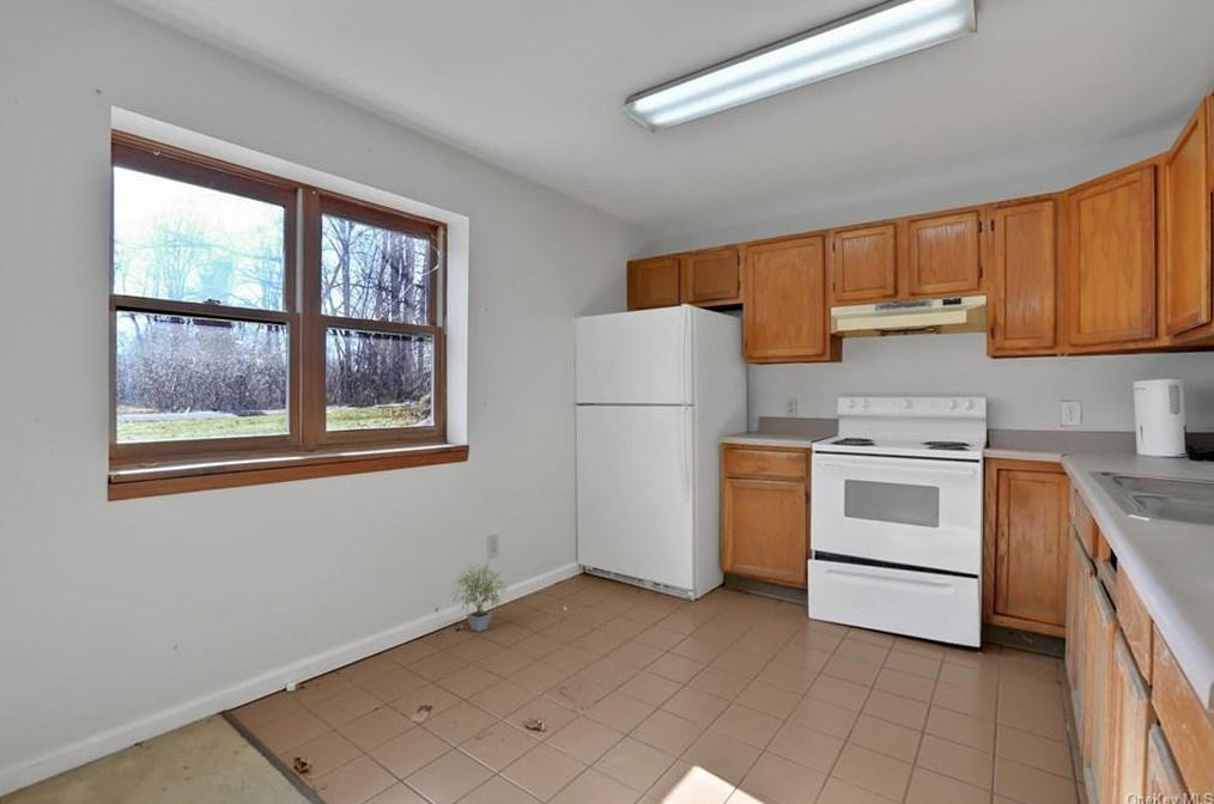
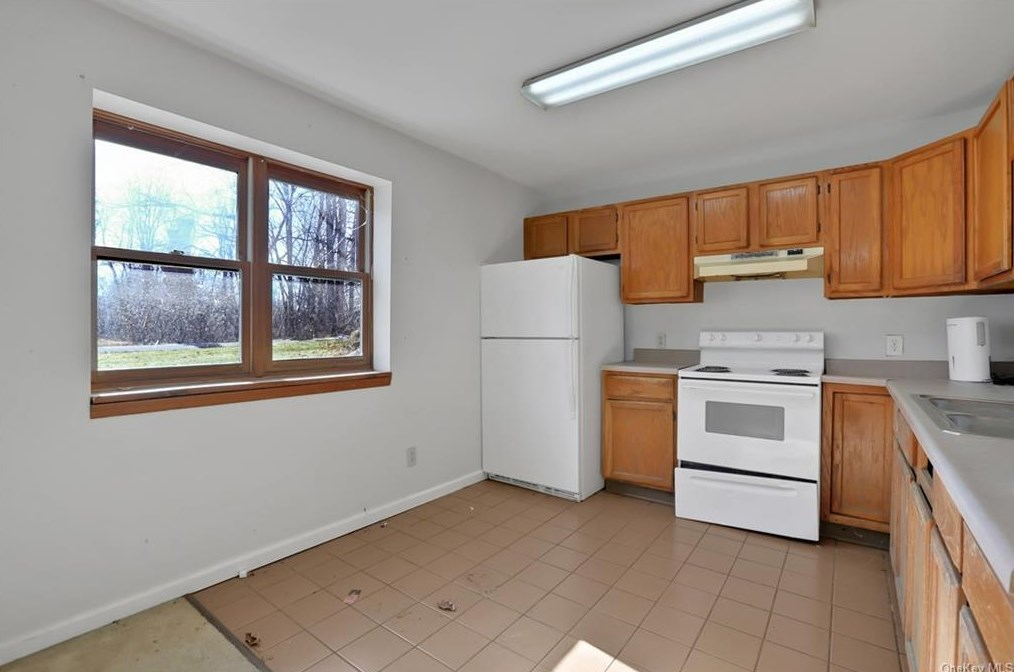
- potted plant [449,562,508,633]
